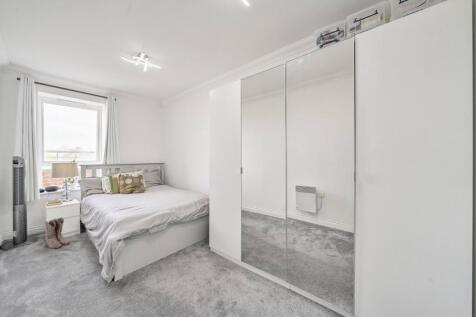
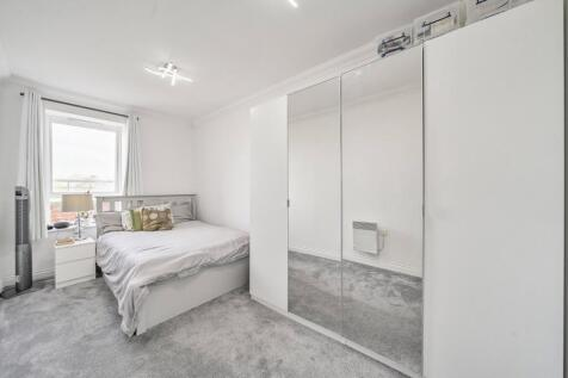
- boots [44,217,71,249]
